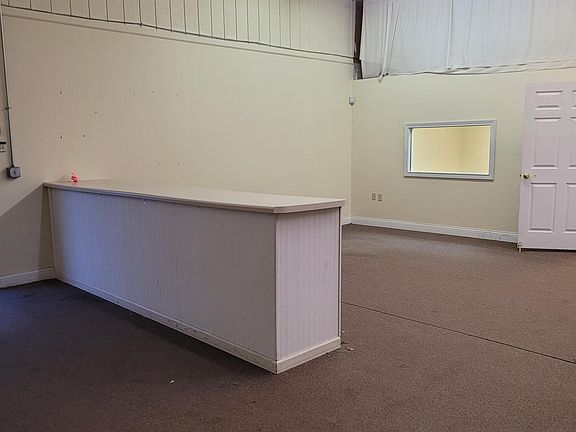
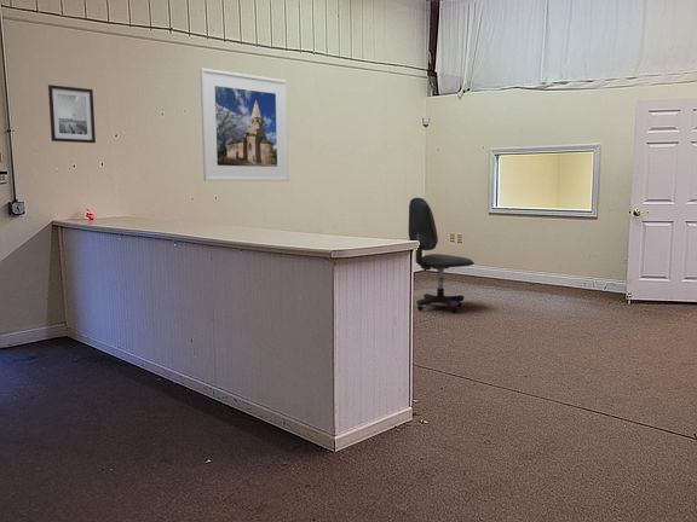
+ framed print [198,66,289,182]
+ office chair [408,197,476,314]
+ wall art [47,83,97,144]
